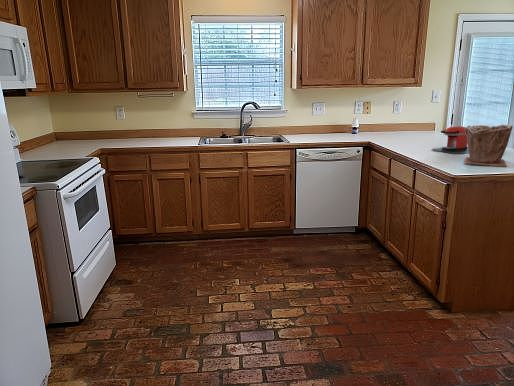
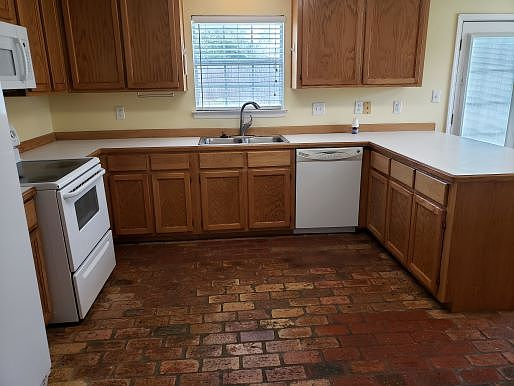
- coffee maker [432,125,469,155]
- plant pot [464,124,514,167]
